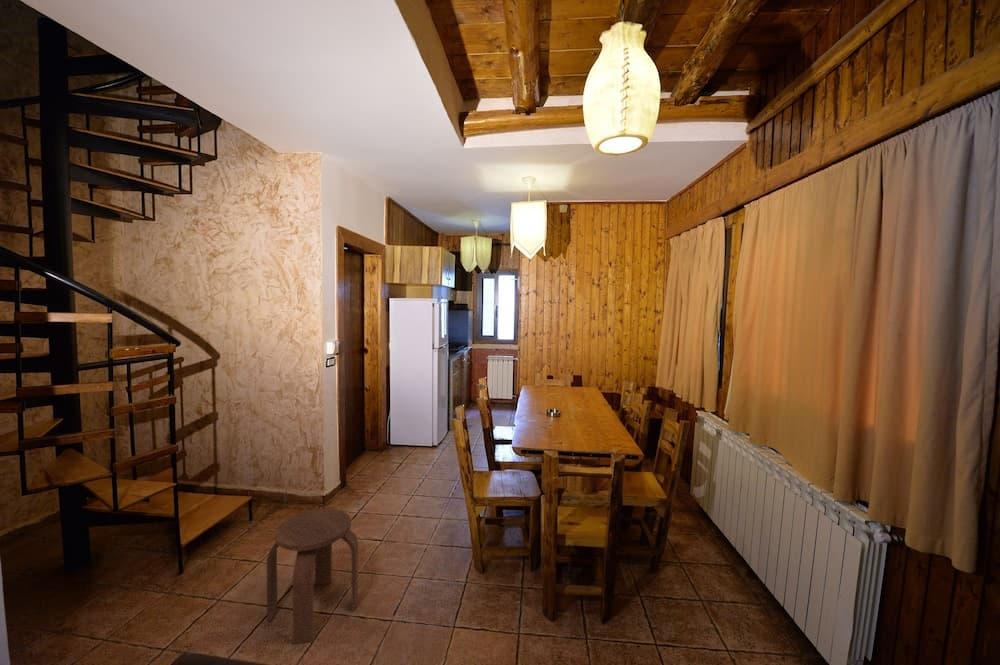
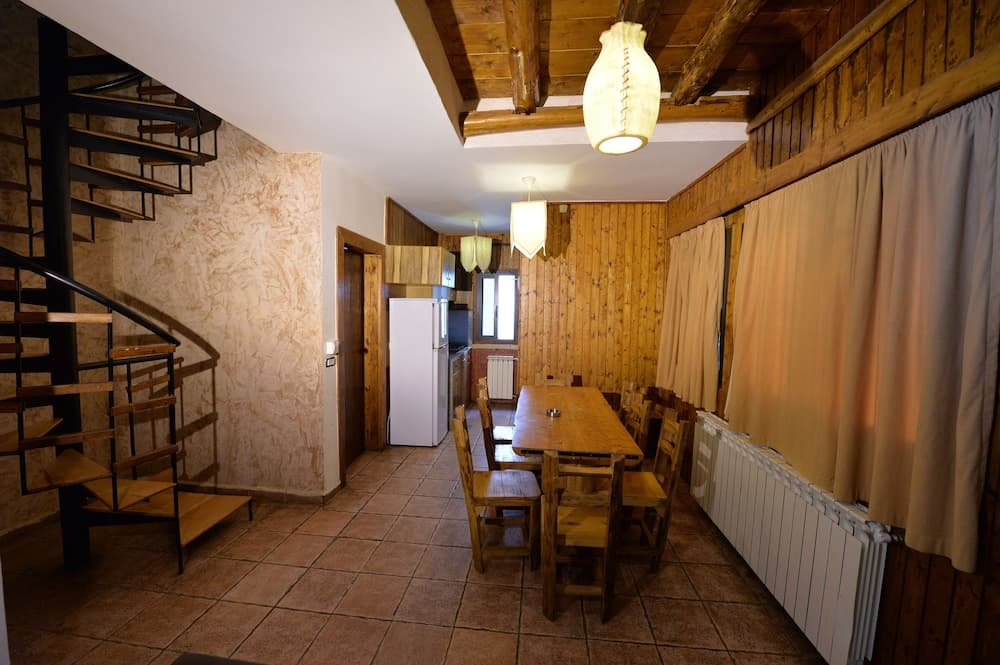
- stool [266,508,359,645]
